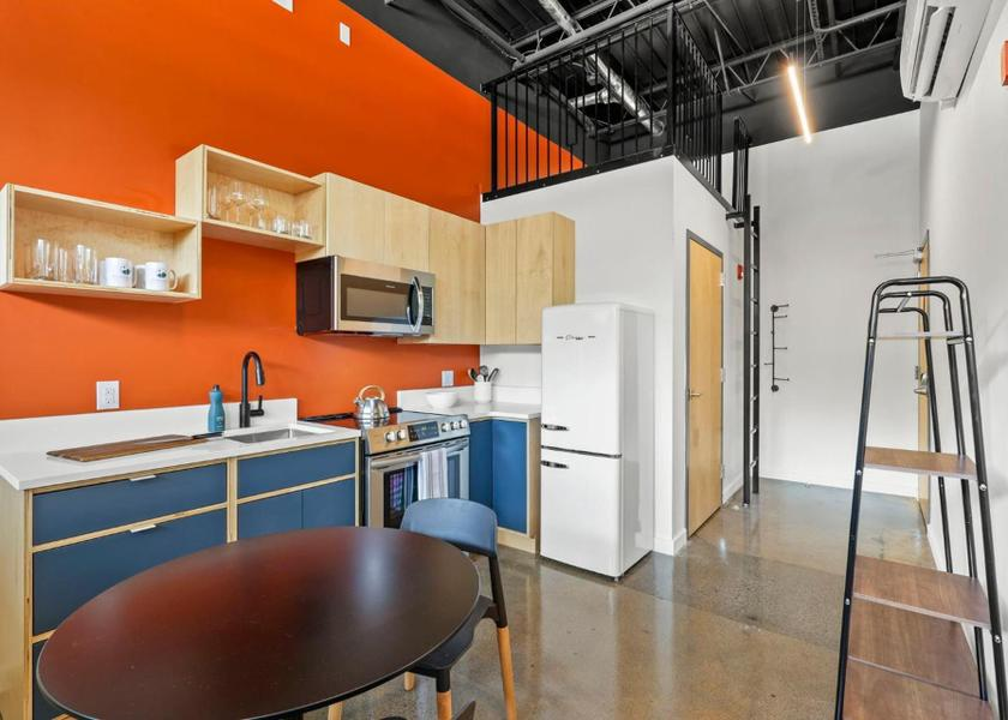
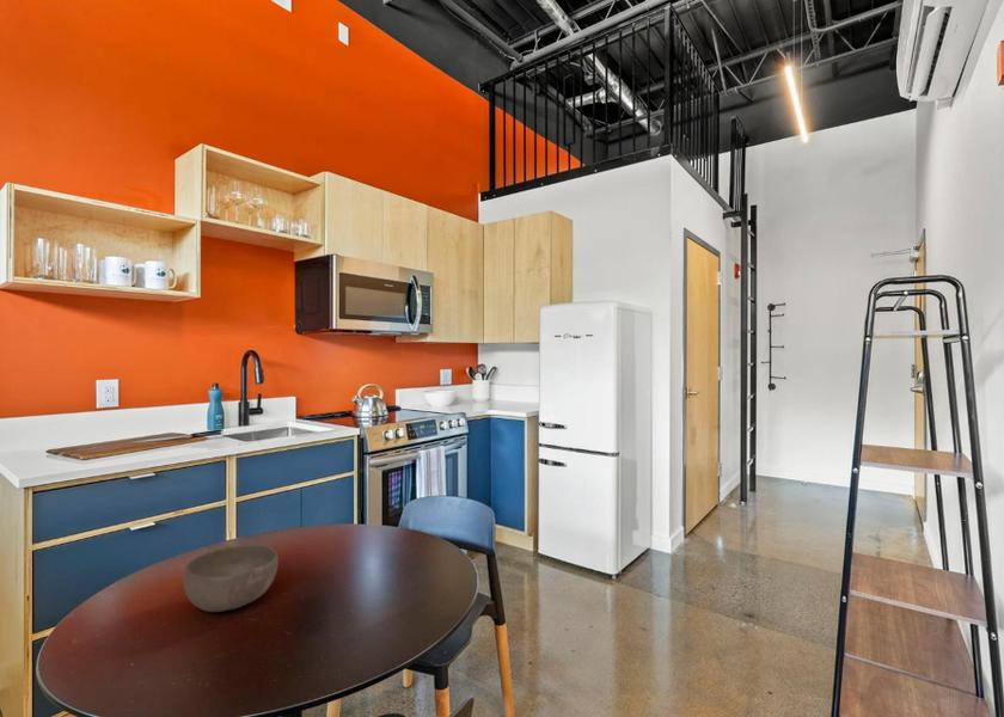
+ bowl [182,544,280,613]
